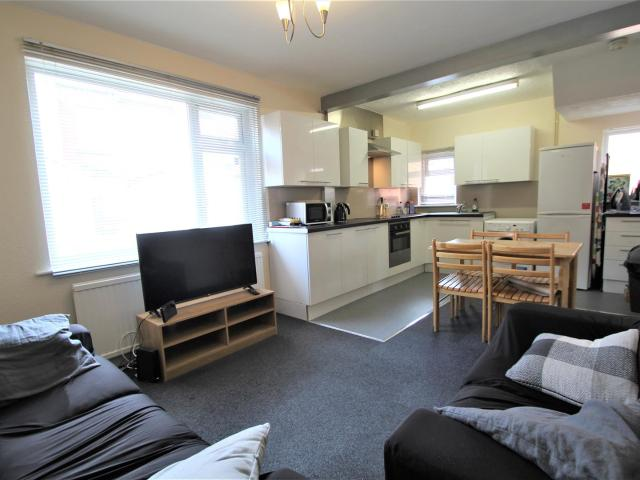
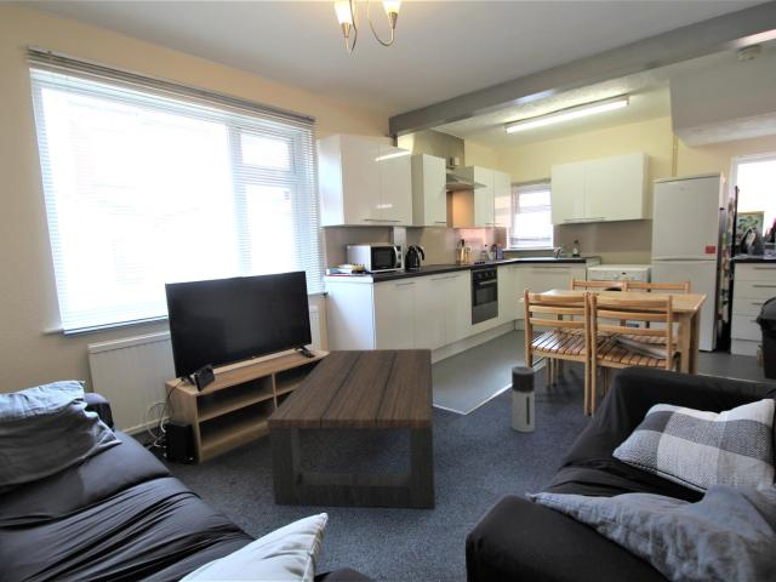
+ air purifier [510,365,536,434]
+ coffee table [266,348,436,510]
